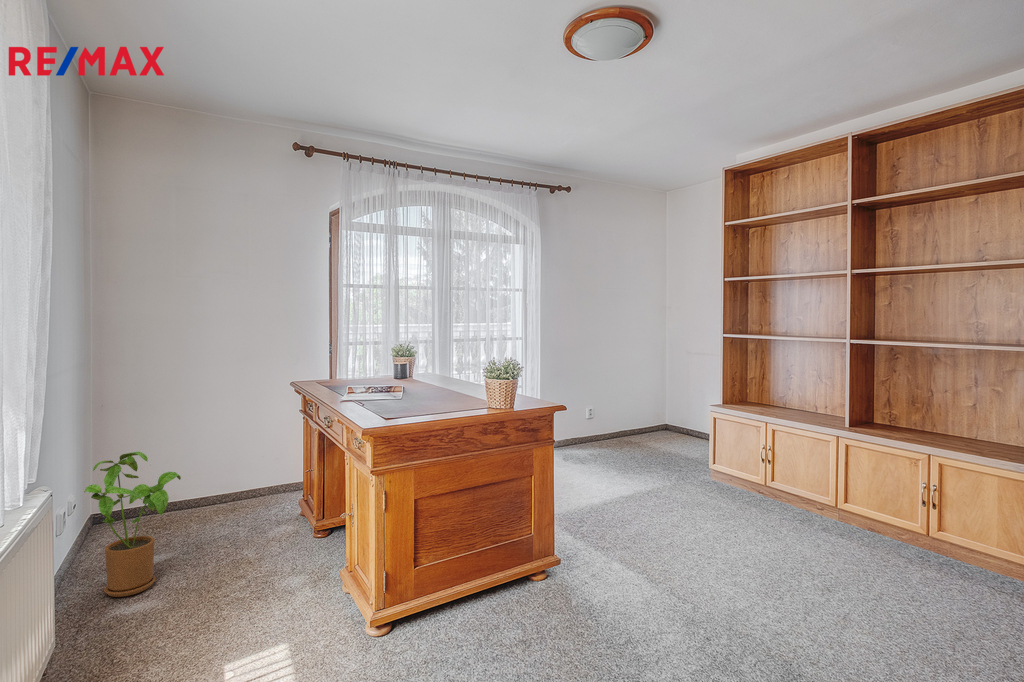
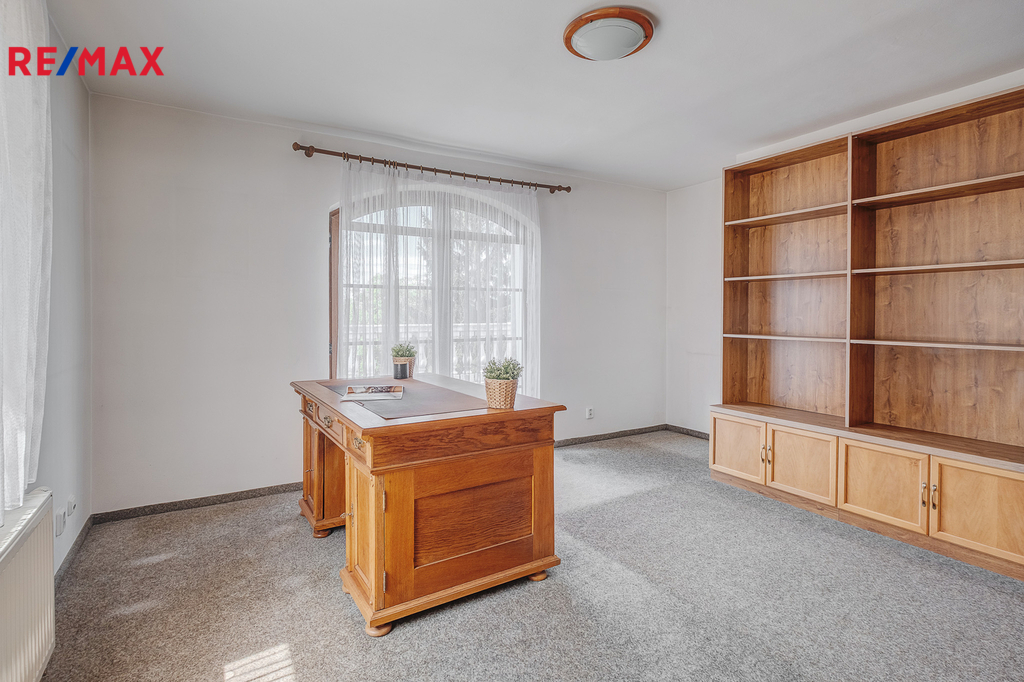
- house plant [83,451,182,598]
